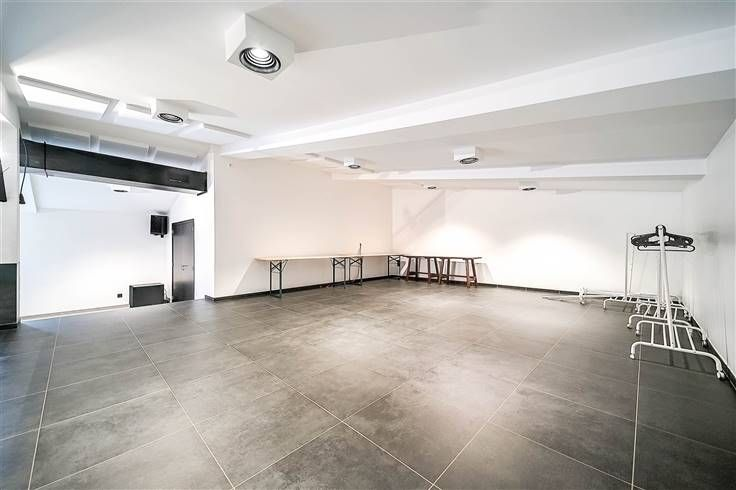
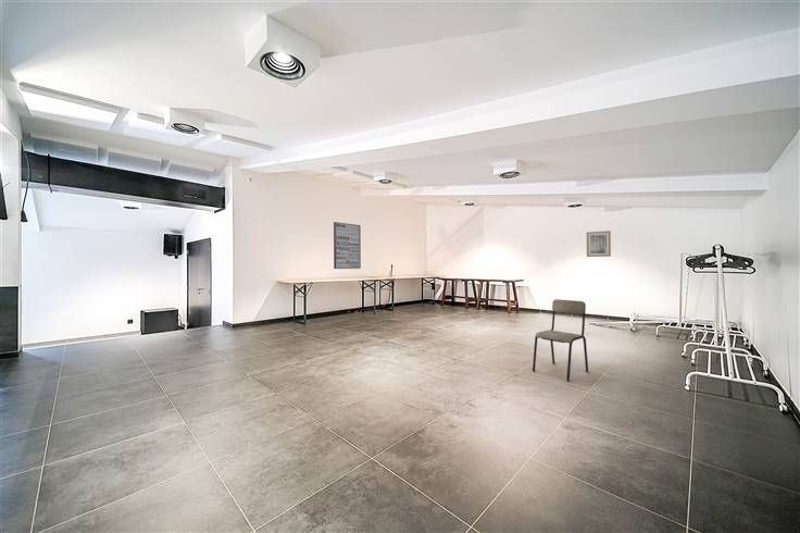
+ wall art [333,221,362,270]
+ chair [532,298,589,382]
+ wall art [586,230,612,258]
